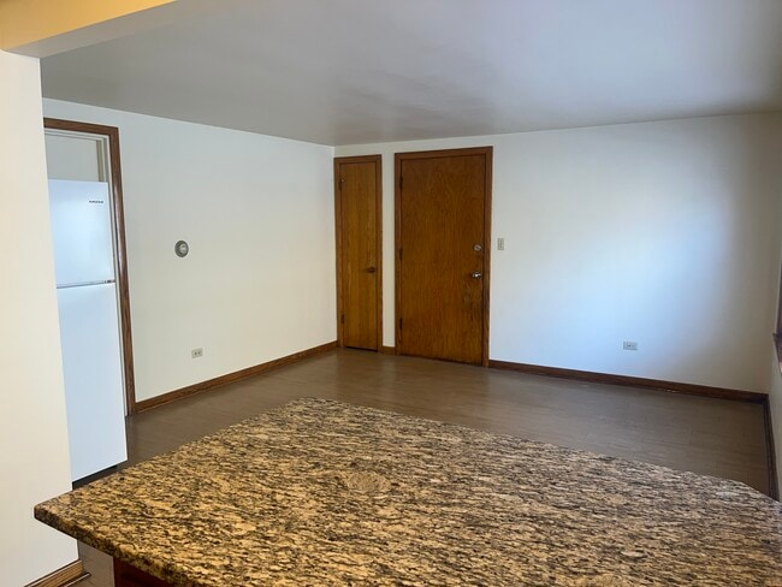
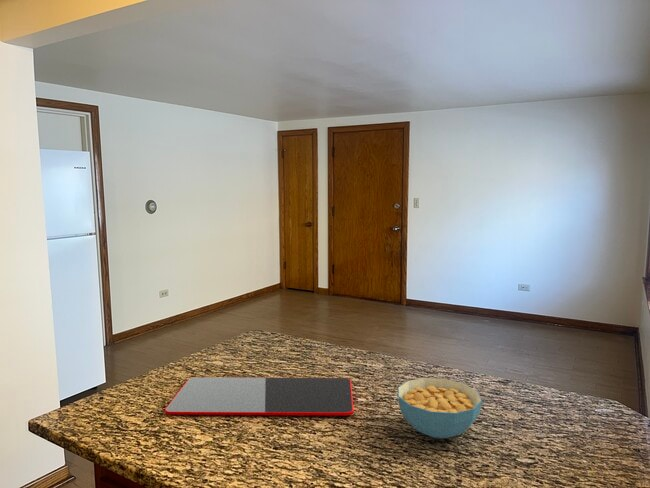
+ cereal bowl [397,377,483,440]
+ cutting board [164,376,355,417]
